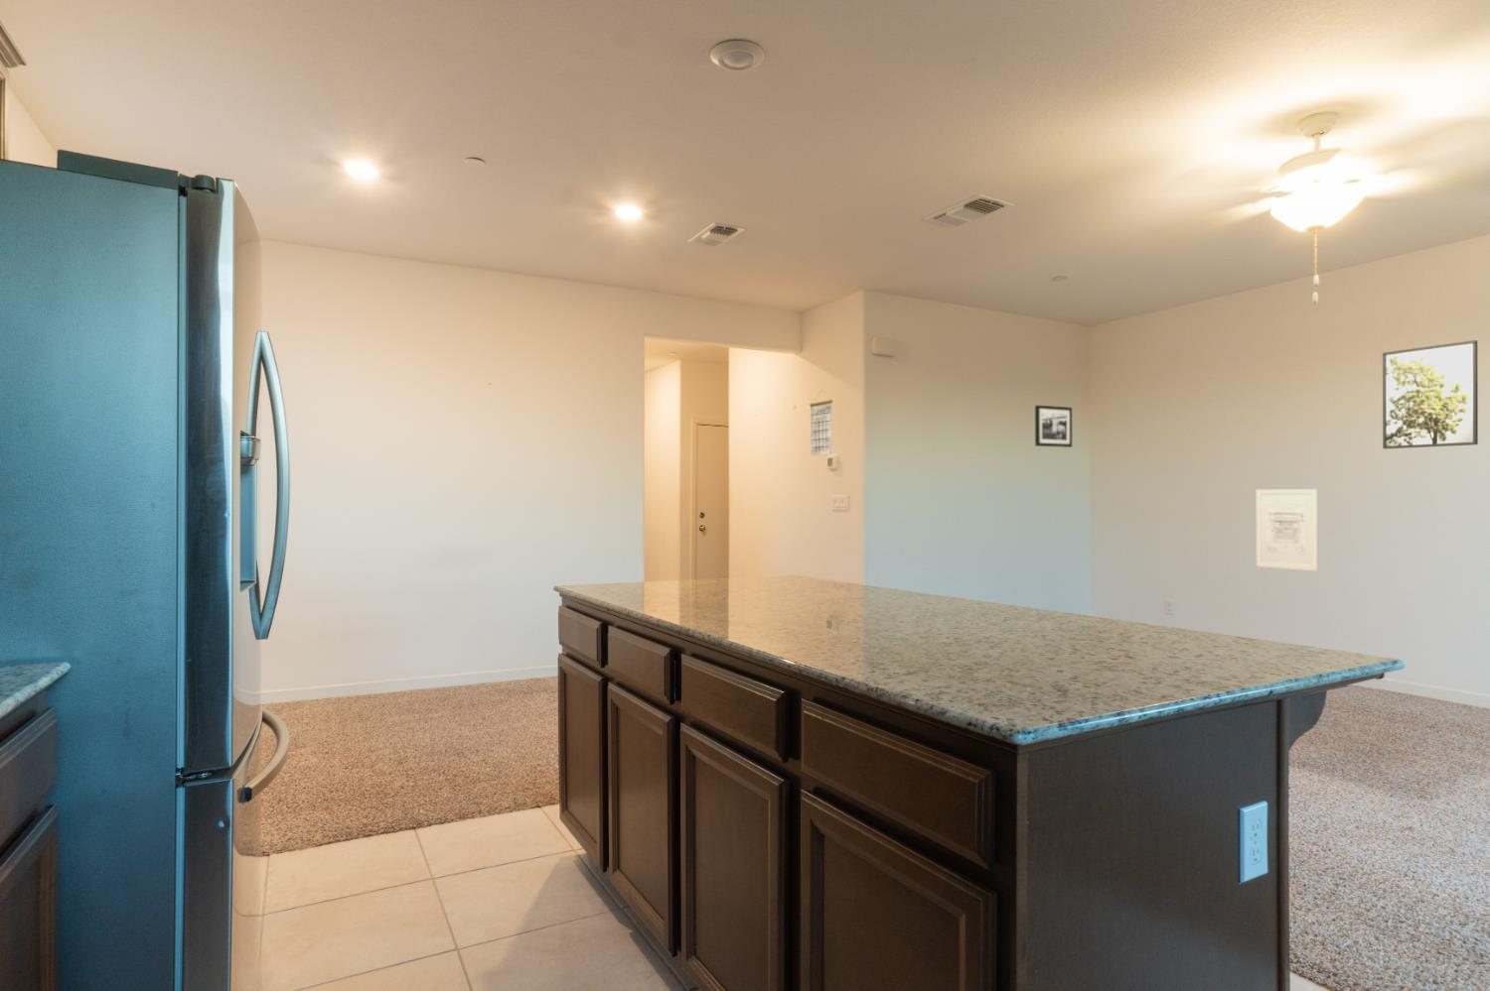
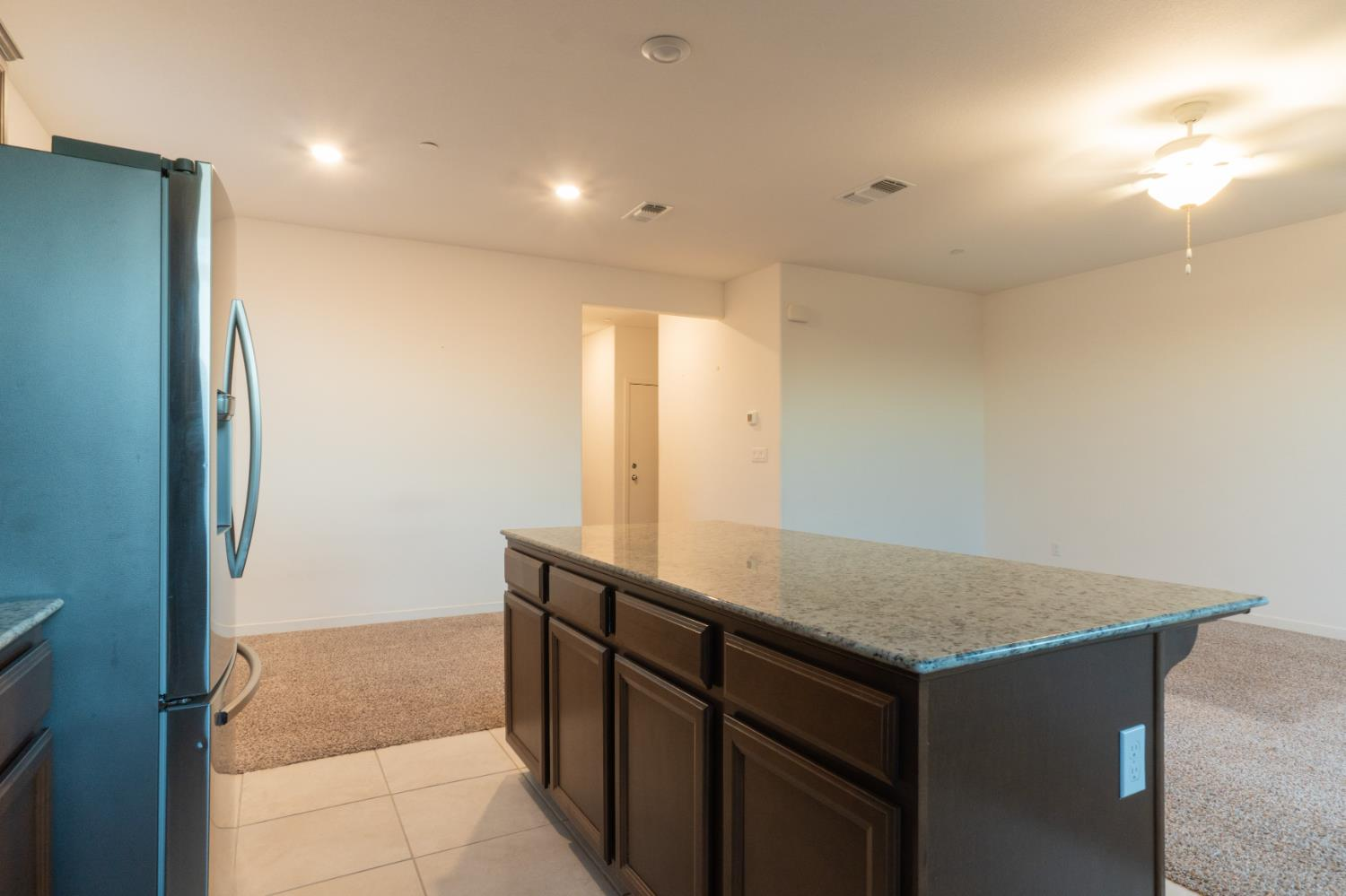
- picture frame [1034,404,1073,448]
- calendar [808,388,834,457]
- wall art [1255,488,1320,572]
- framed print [1382,340,1479,449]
